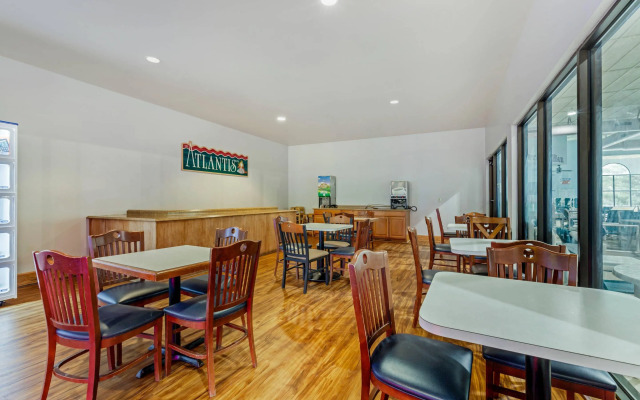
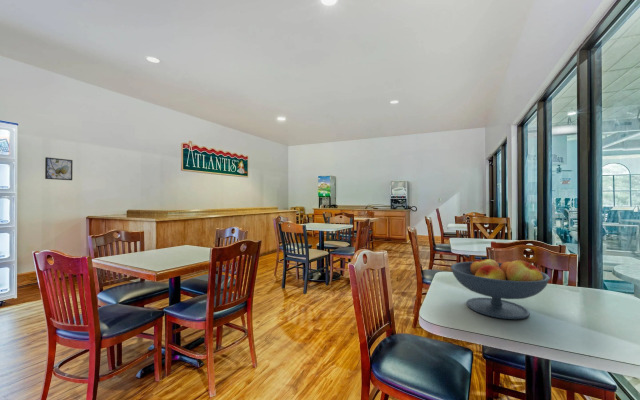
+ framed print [44,156,74,181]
+ fruit bowl [450,256,551,320]
